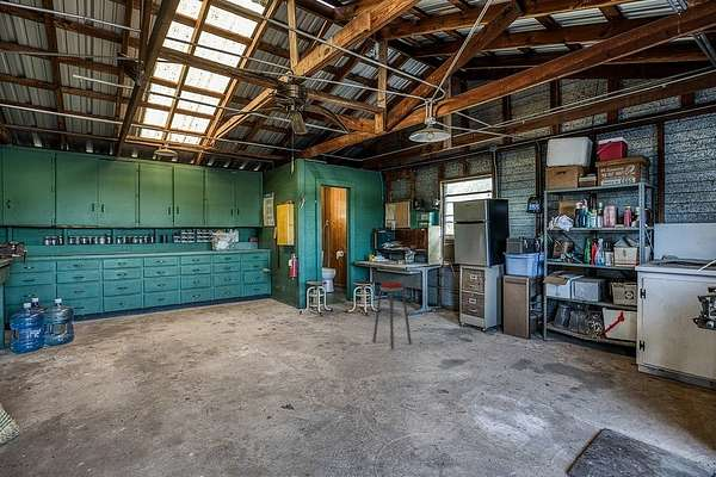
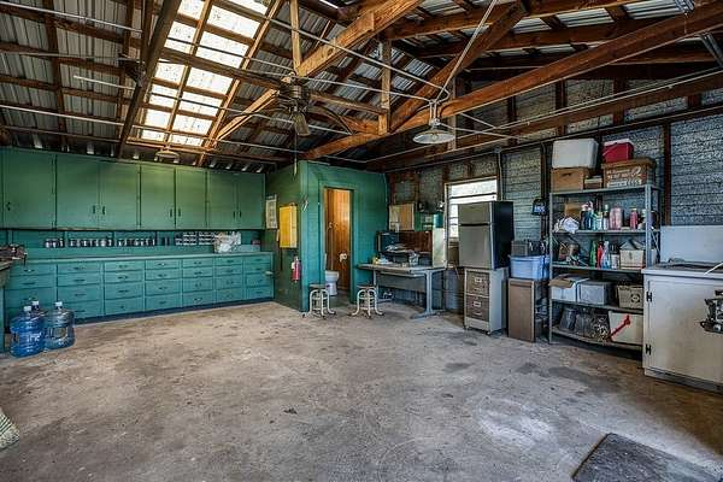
- music stool [371,281,413,351]
